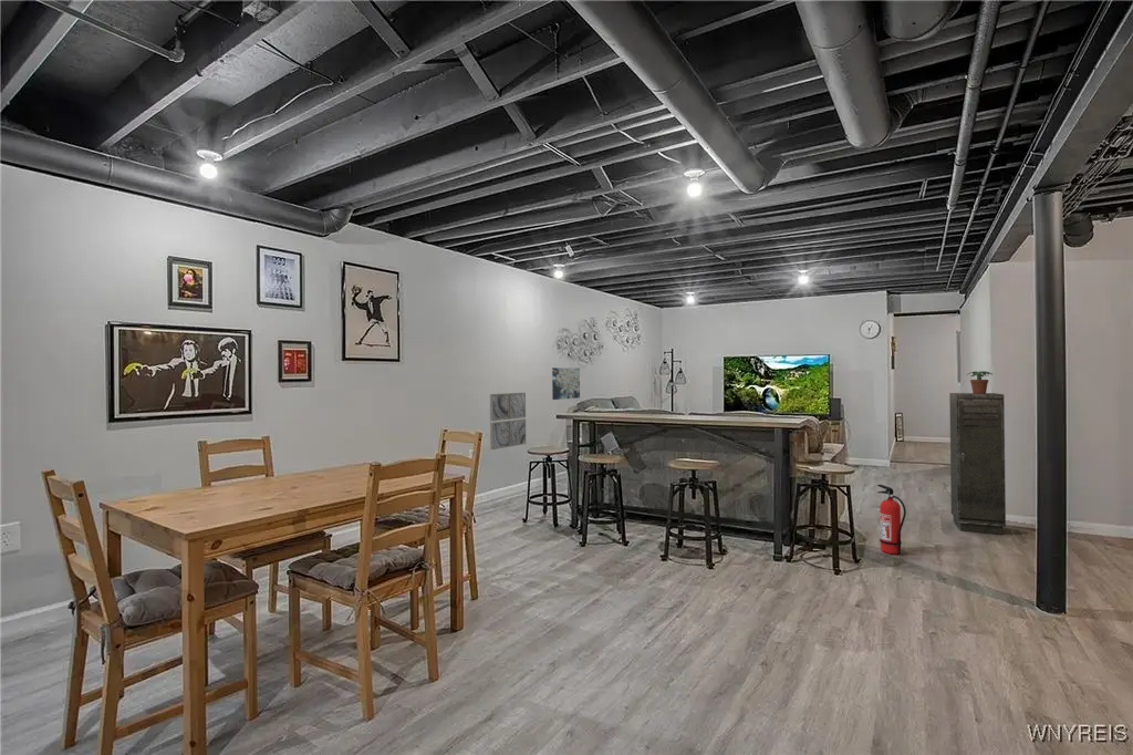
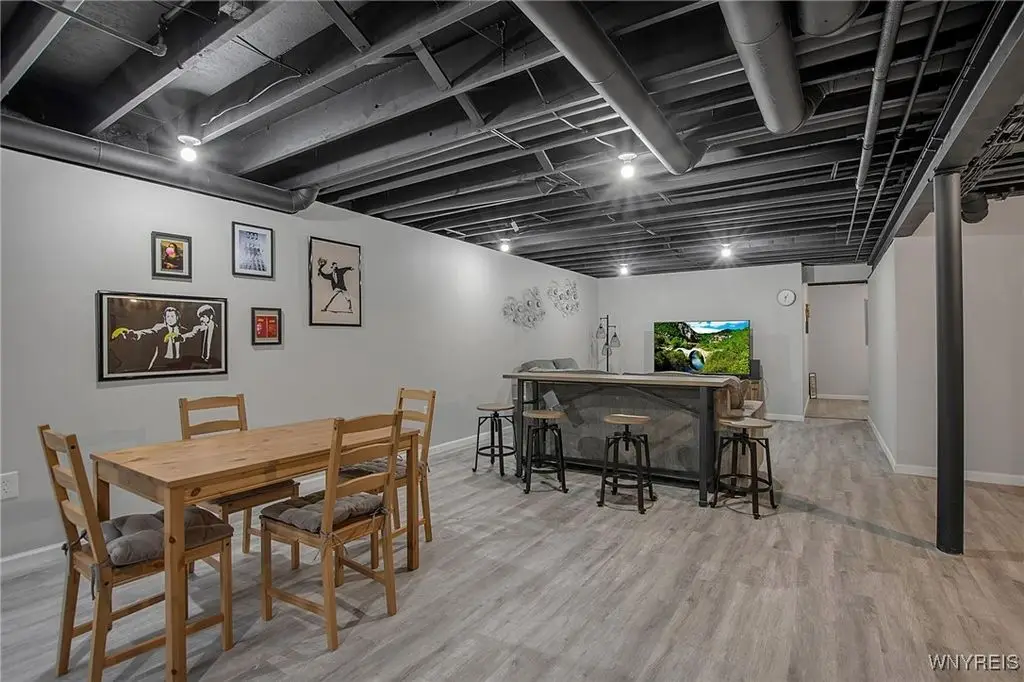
- wall art [489,392,527,451]
- fire extinguisher [876,484,907,556]
- wall art [551,366,581,401]
- storage cabinet [948,392,1007,536]
- potted plant [966,370,994,394]
